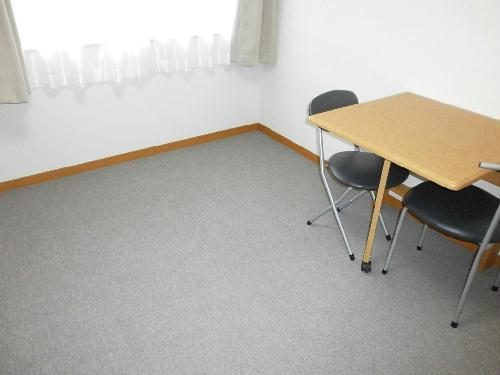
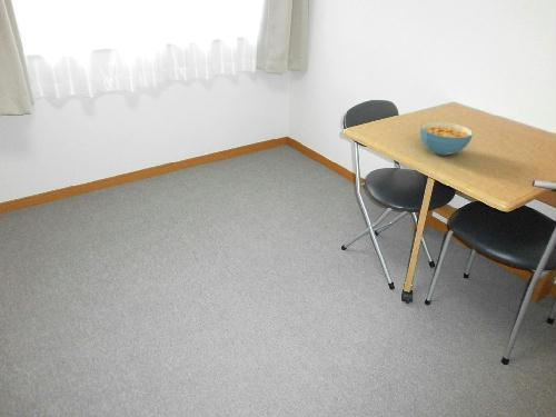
+ cereal bowl [419,120,474,157]
